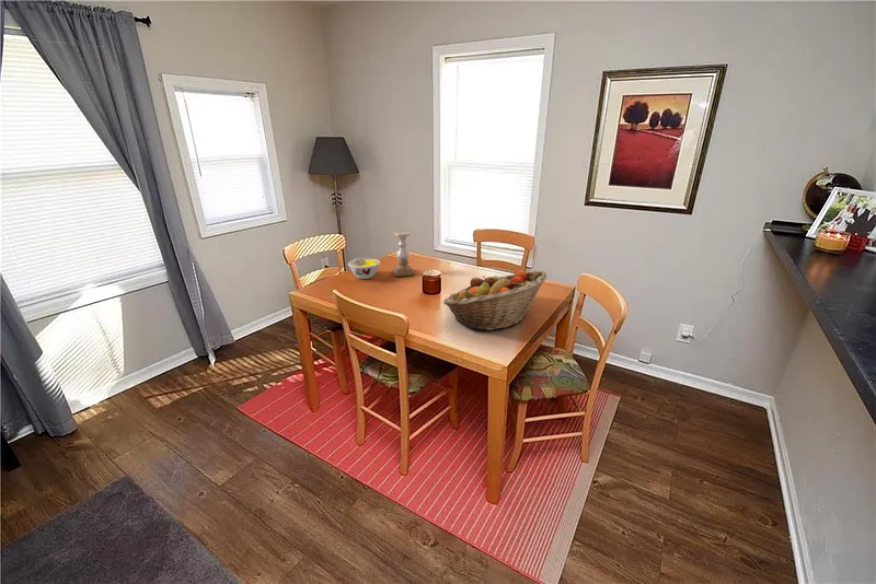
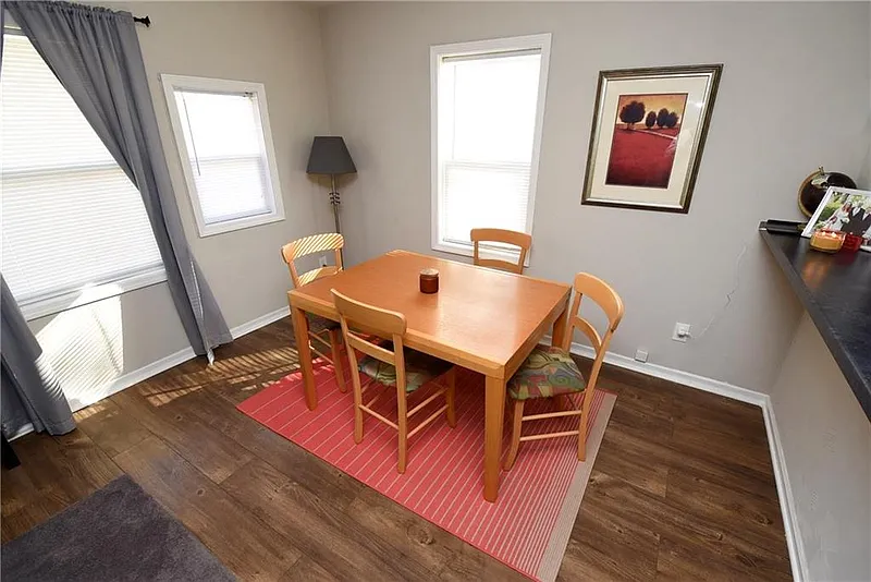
- bowl [347,256,381,280]
- candle holder [392,230,415,278]
- fruit basket [442,269,548,331]
